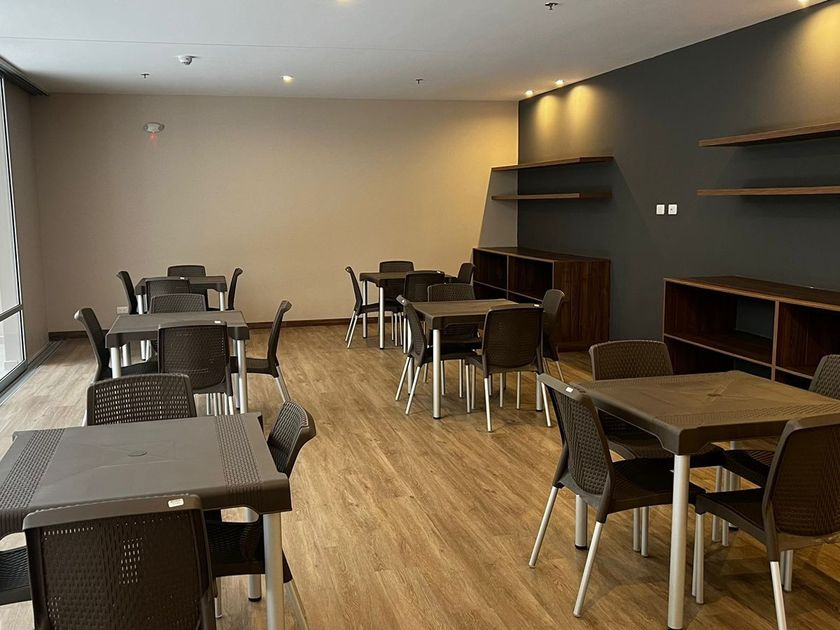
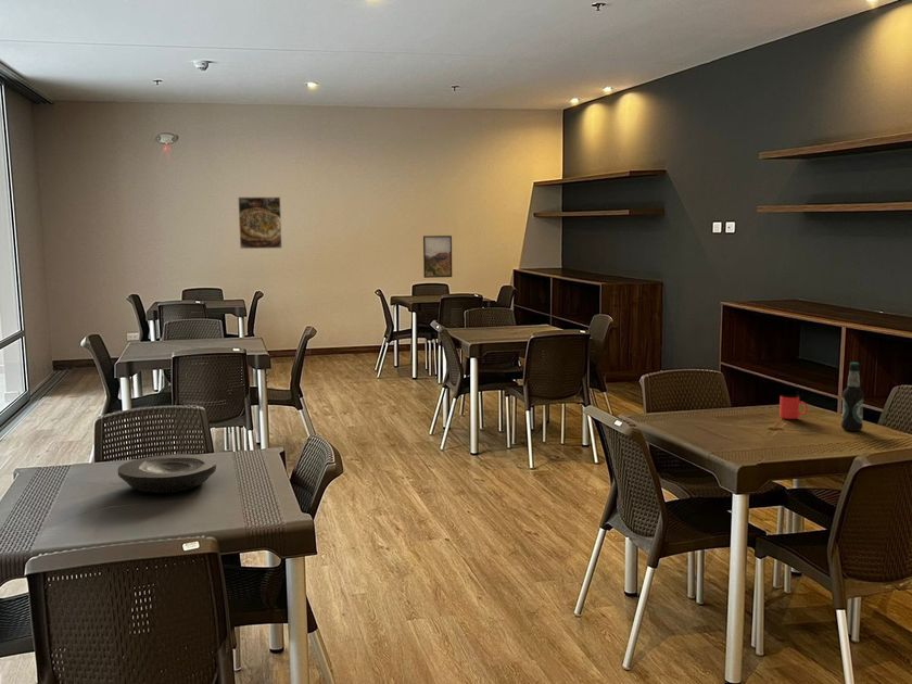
+ cup [778,393,809,420]
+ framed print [422,235,453,279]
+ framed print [237,197,283,250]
+ bottle [840,362,865,432]
+ plate [117,453,217,494]
